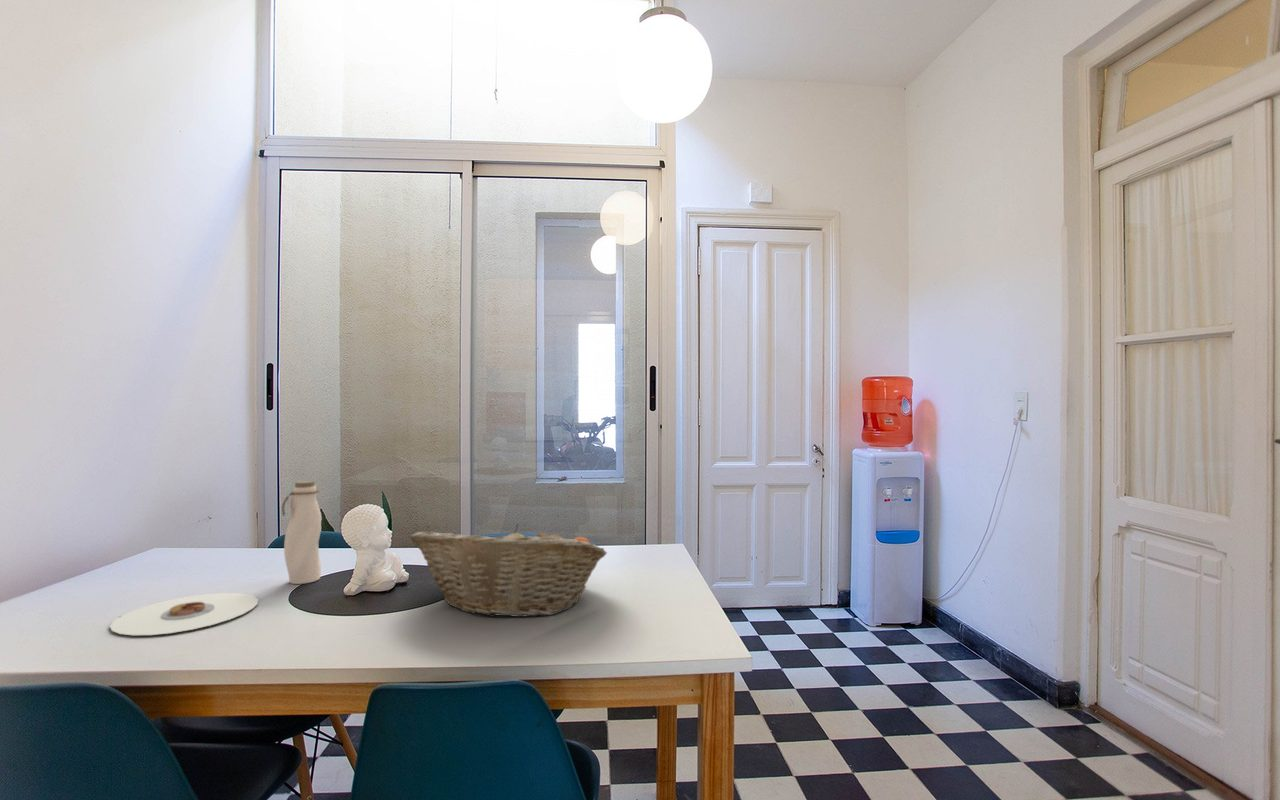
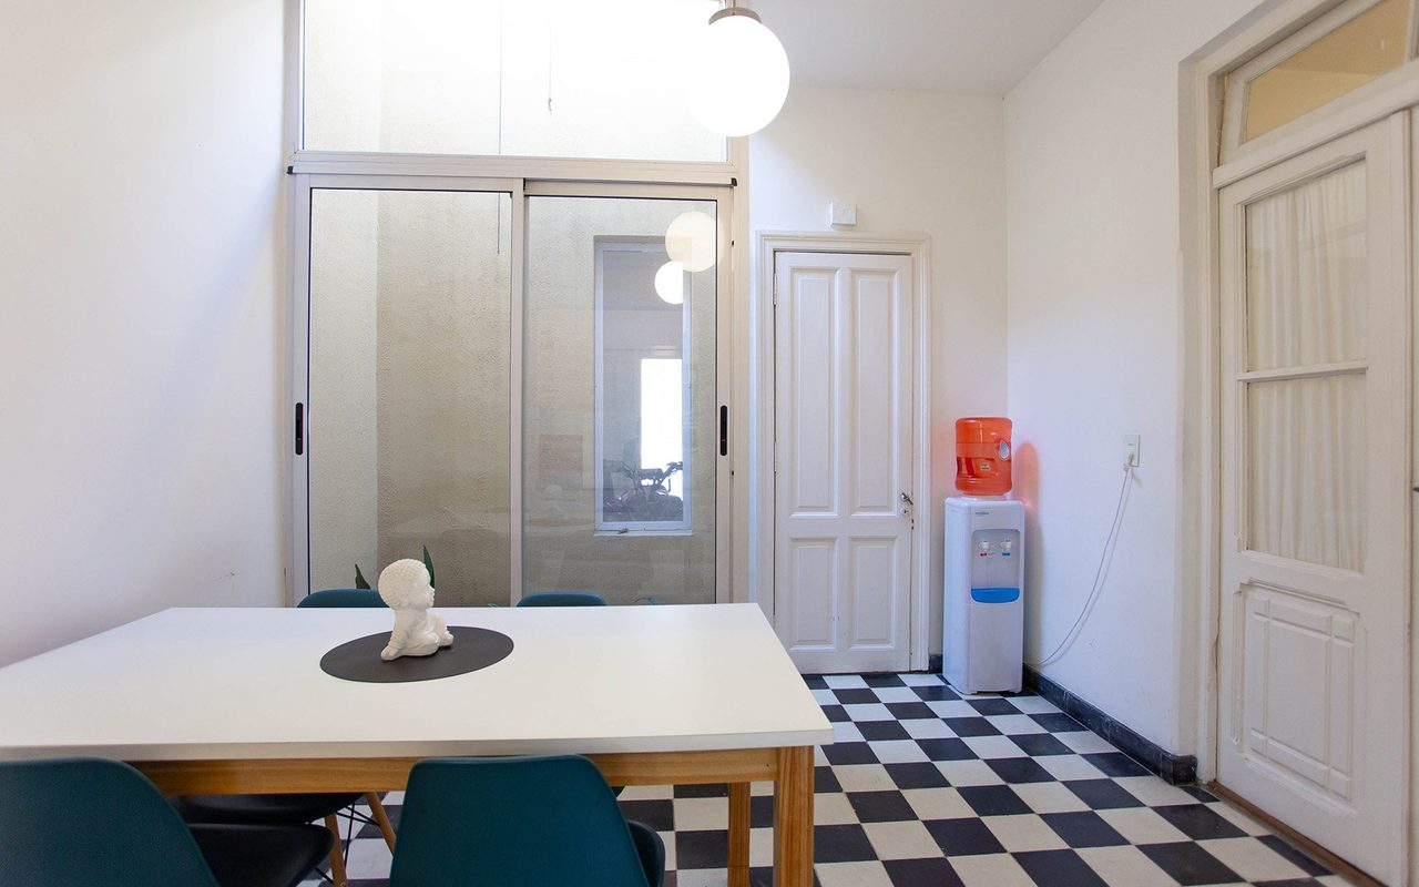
- plate [109,592,259,636]
- fruit basket [409,523,608,618]
- water bottle [281,480,322,585]
